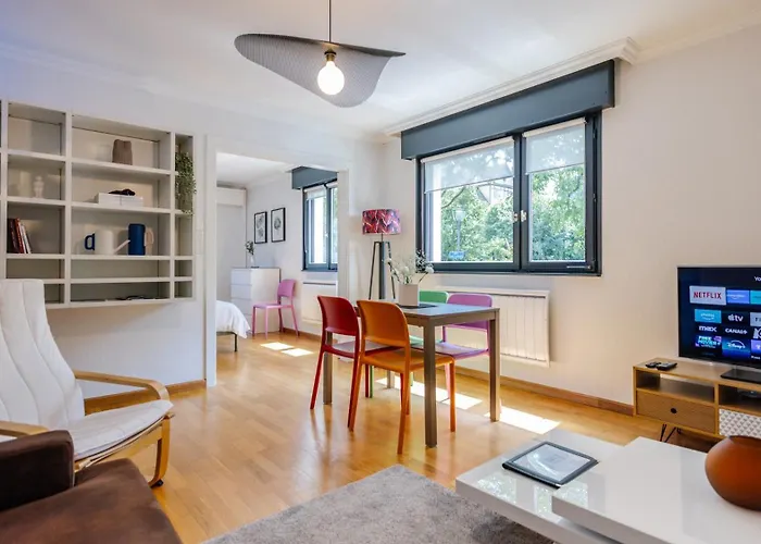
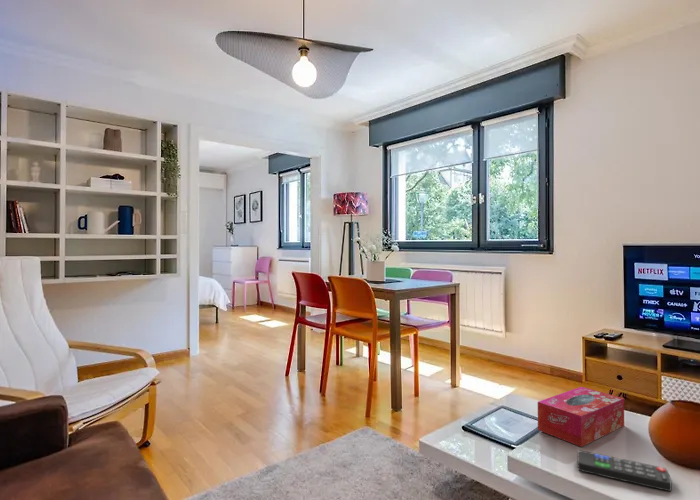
+ tissue box [537,386,625,448]
+ remote control [576,450,673,492]
